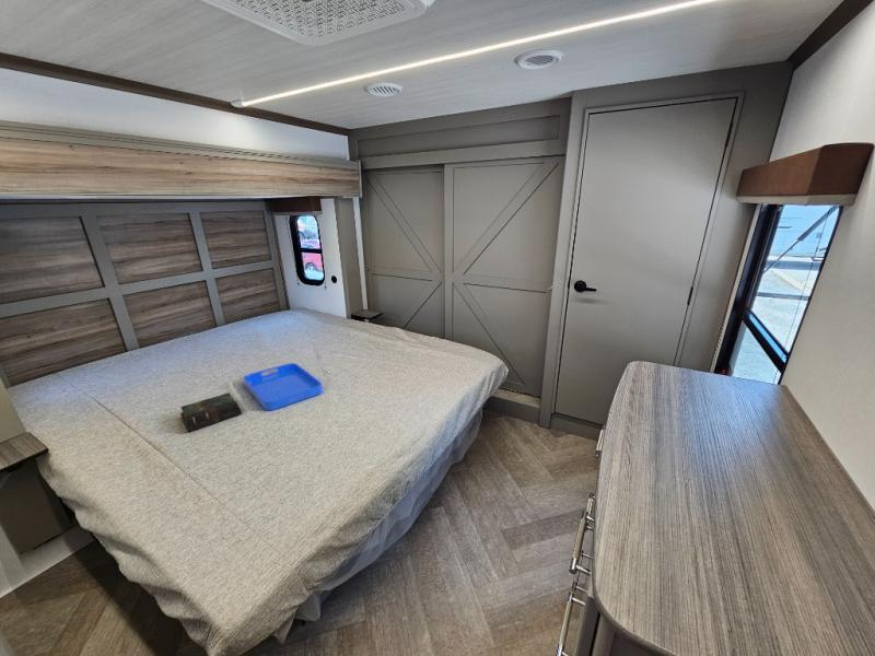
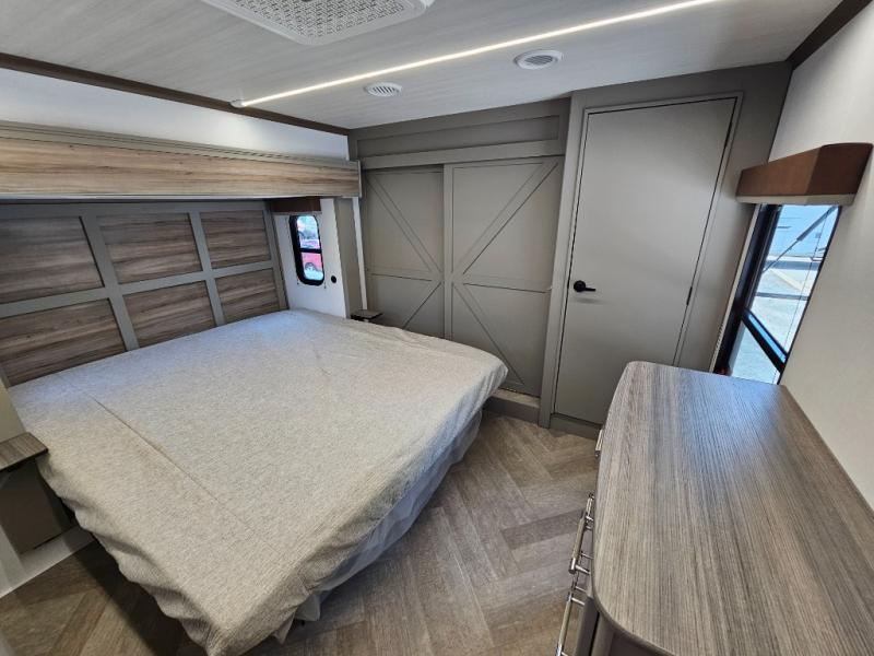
- serving tray [243,362,324,411]
- book [179,391,243,433]
